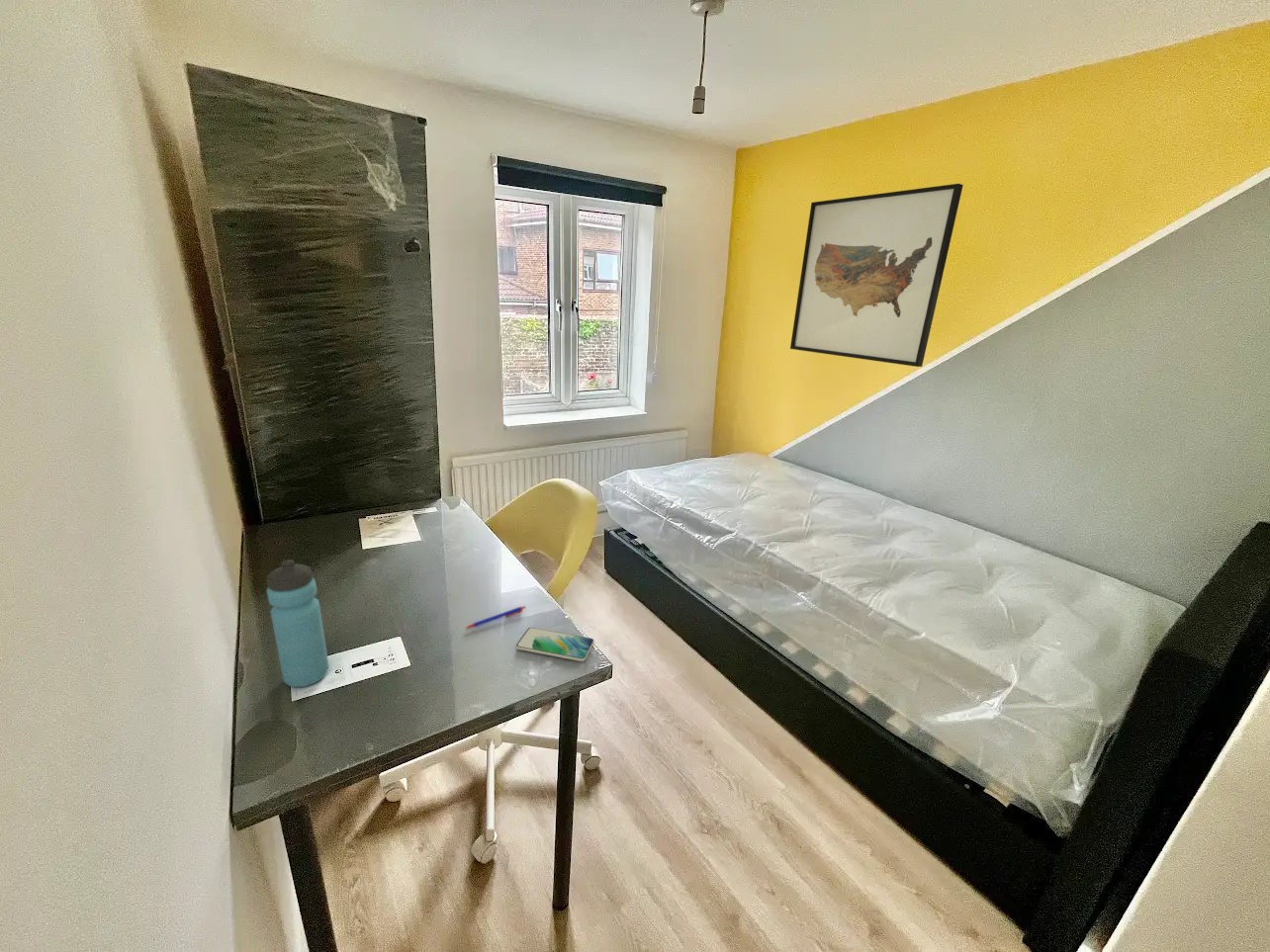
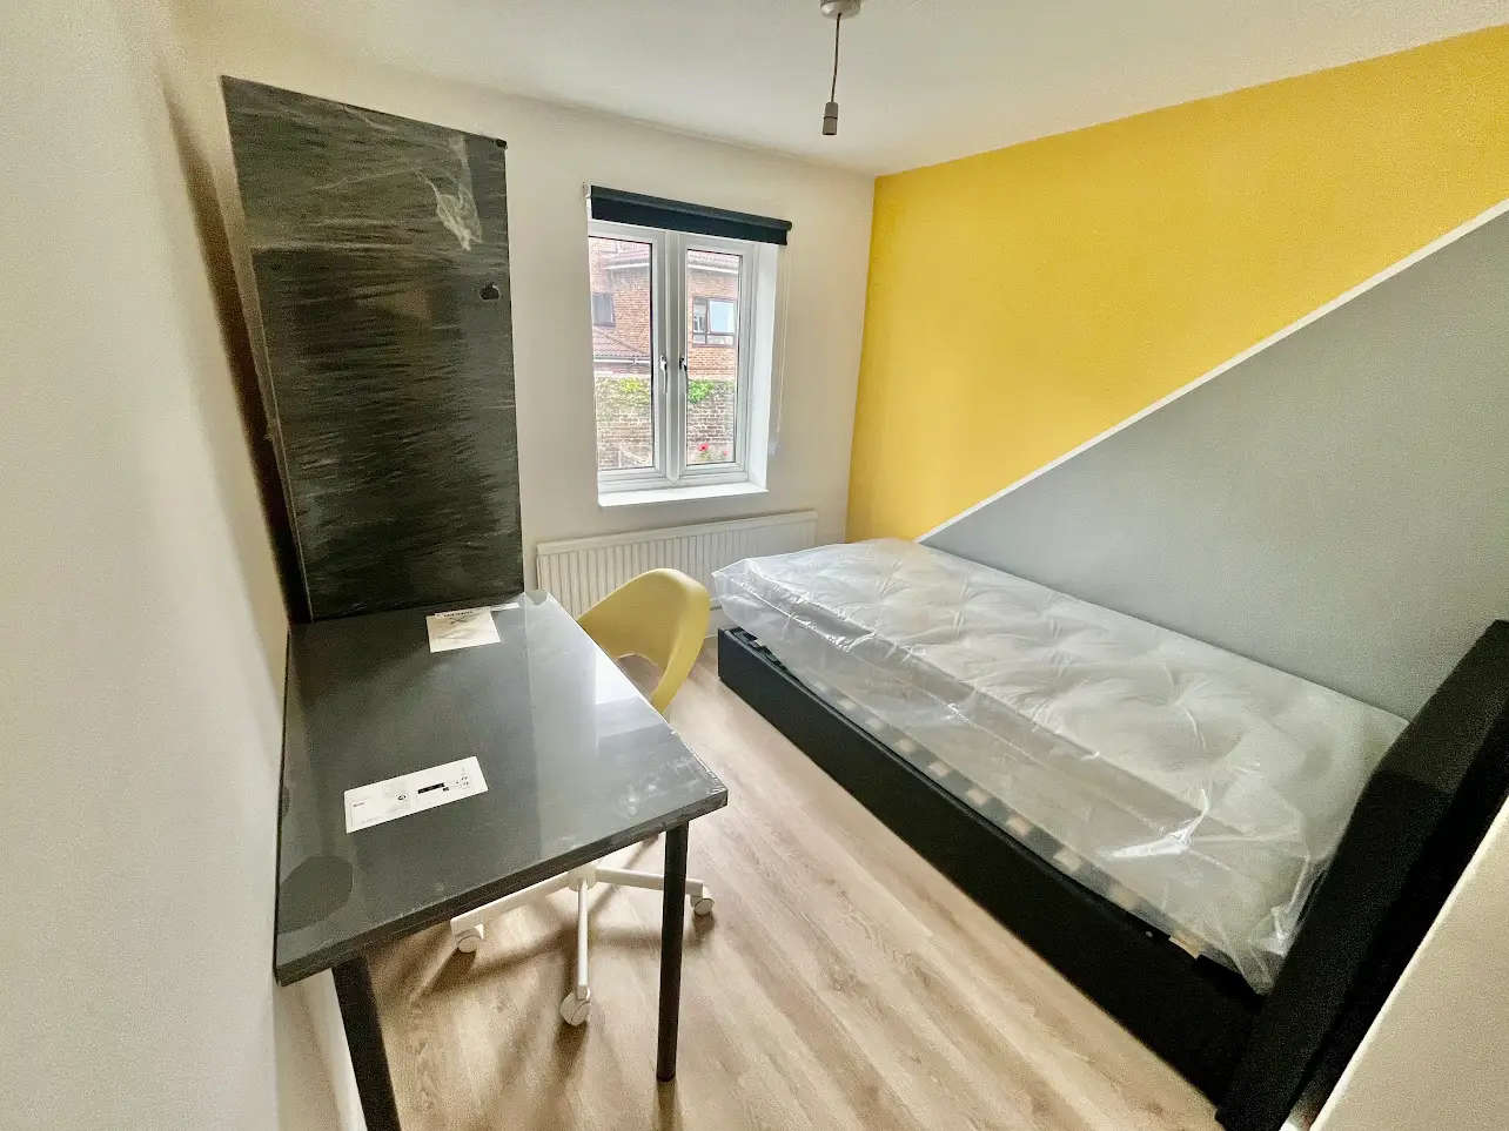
- water bottle [266,559,330,688]
- wall art [789,183,964,368]
- smartphone [515,627,595,662]
- pen [464,605,526,630]
